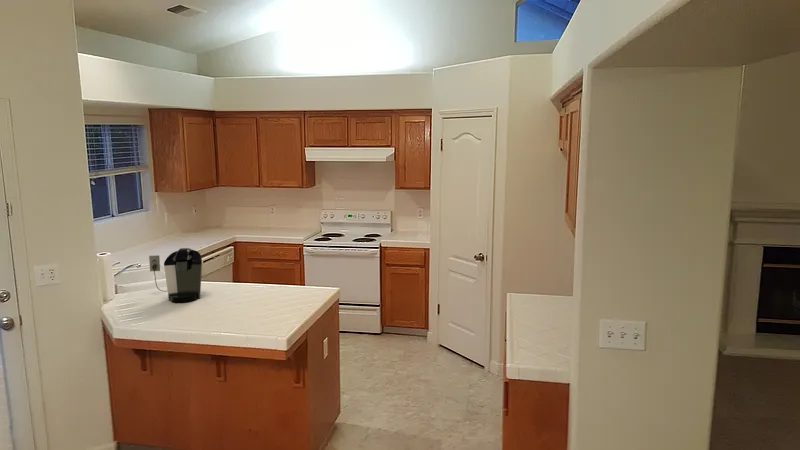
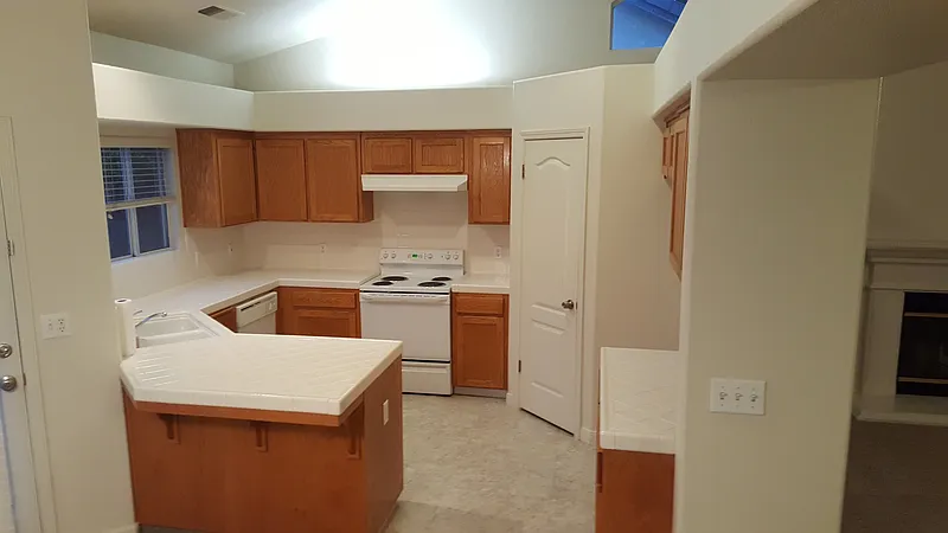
- coffee maker [148,247,203,303]
